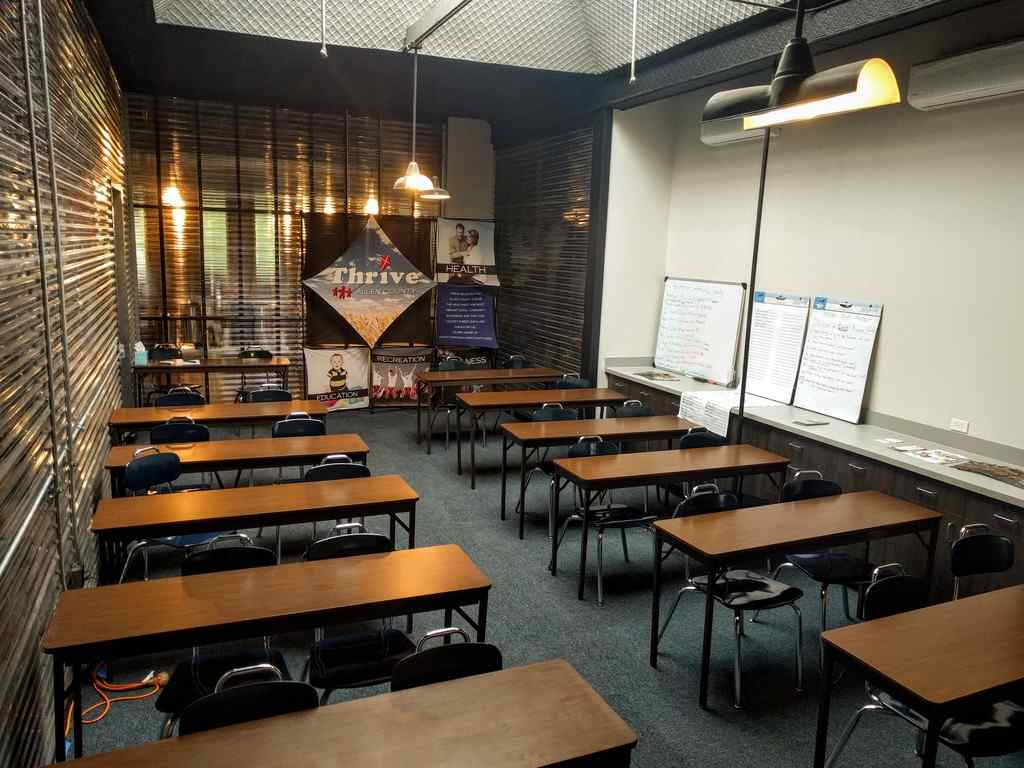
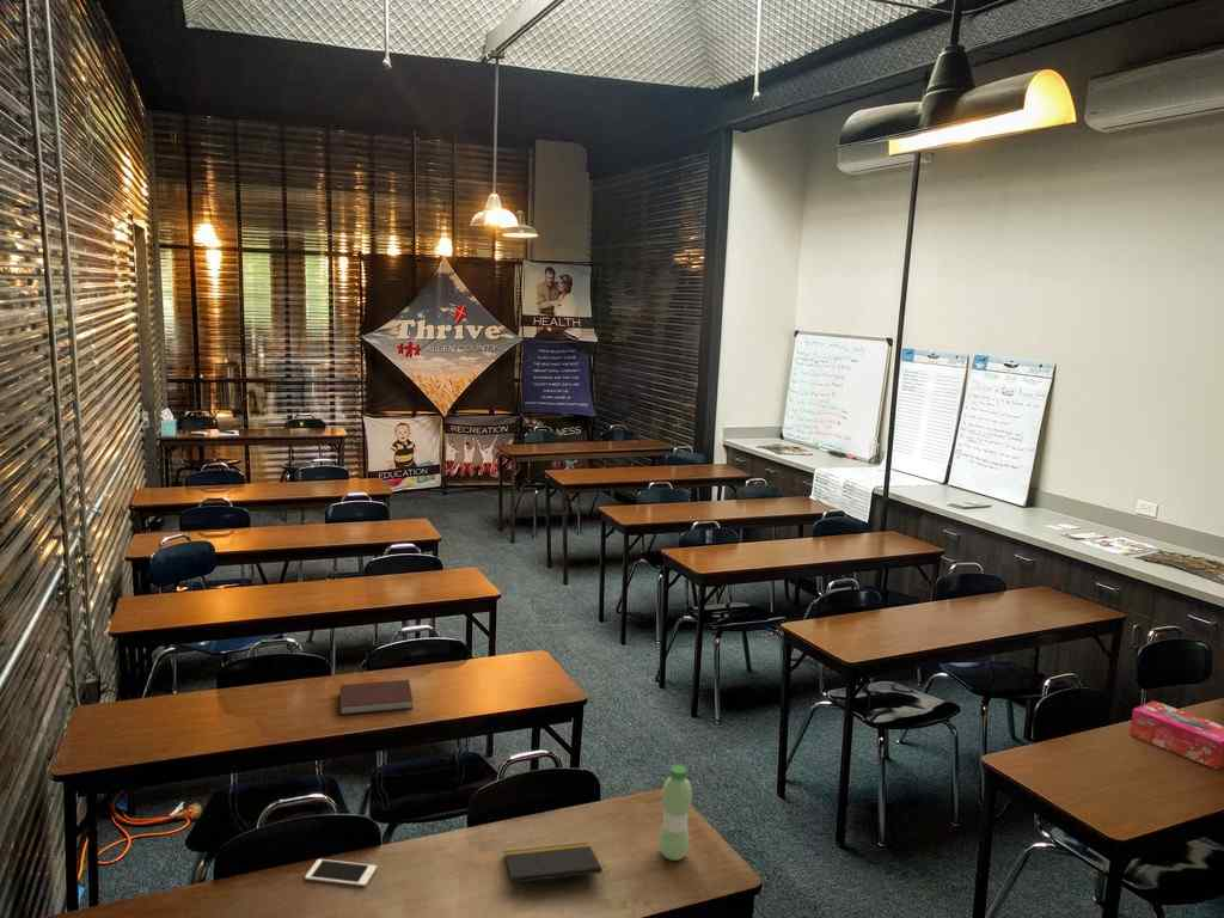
+ tissue box [1128,699,1224,771]
+ cell phone [304,858,378,887]
+ notepad [503,842,605,885]
+ notebook [339,679,414,716]
+ water bottle [659,764,693,862]
